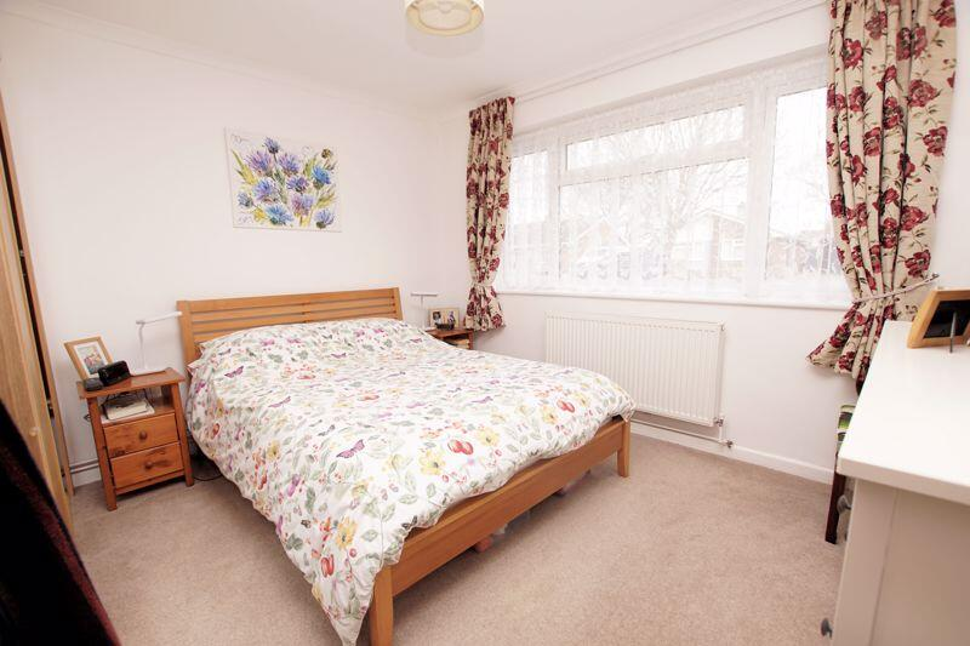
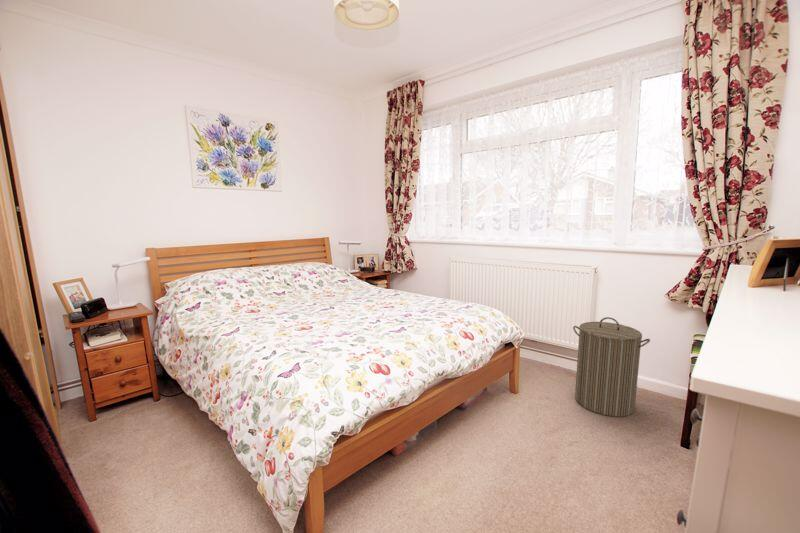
+ laundry hamper [572,316,651,418]
